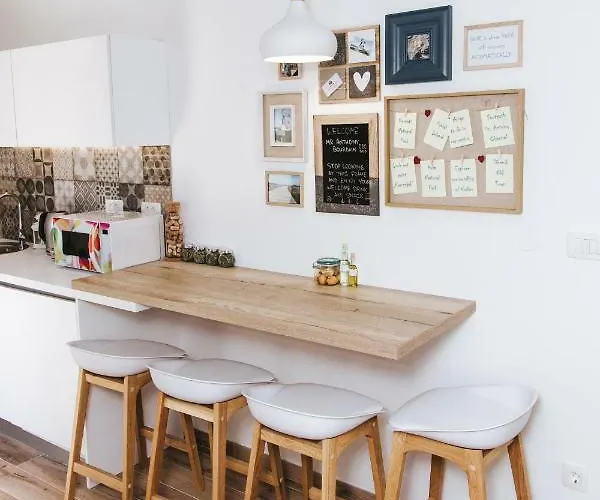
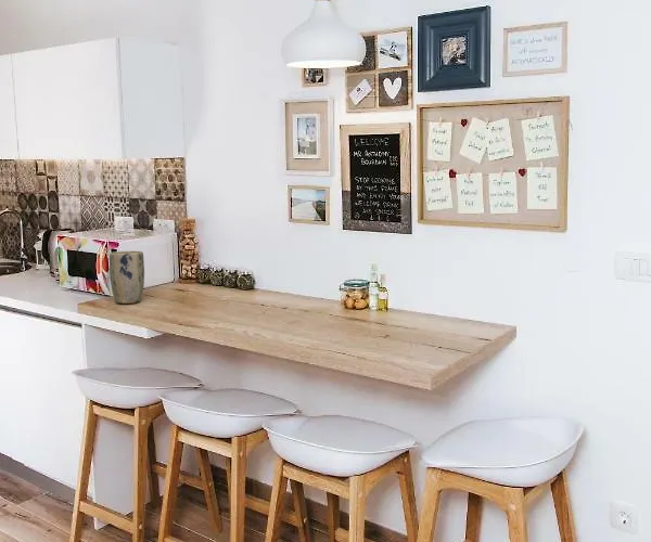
+ plant pot [108,249,145,305]
